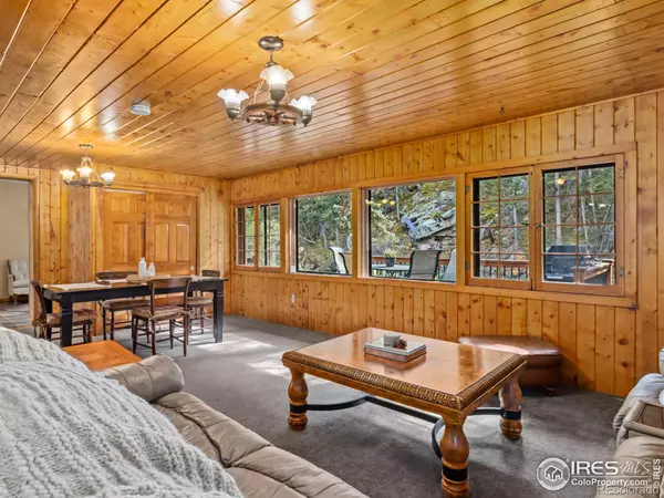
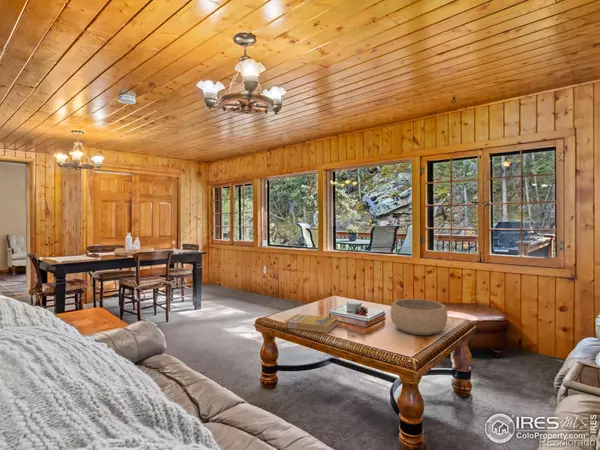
+ decorative bowl [389,298,448,336]
+ book [284,313,338,334]
